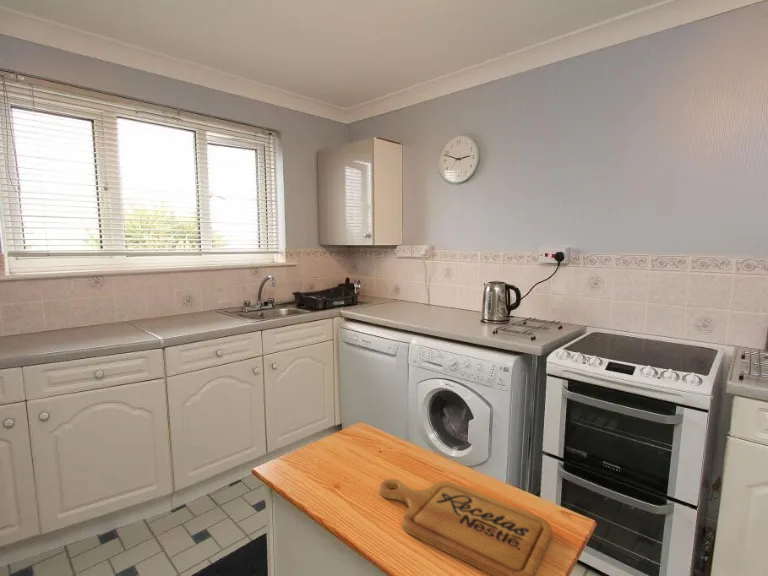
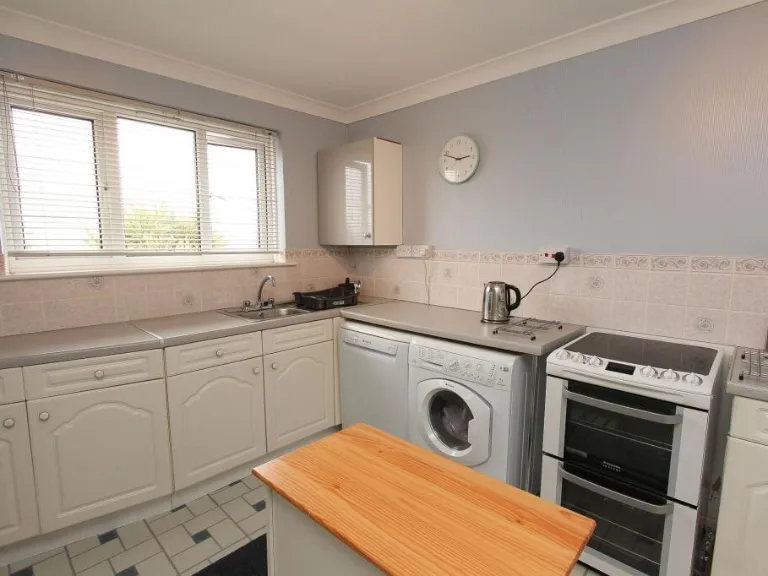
- cutting board [379,478,553,576]
